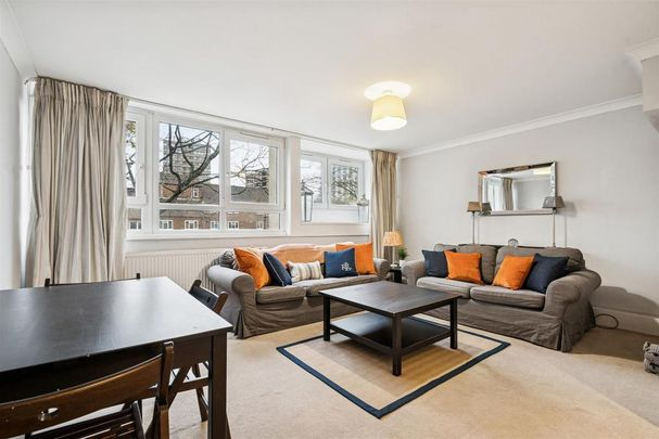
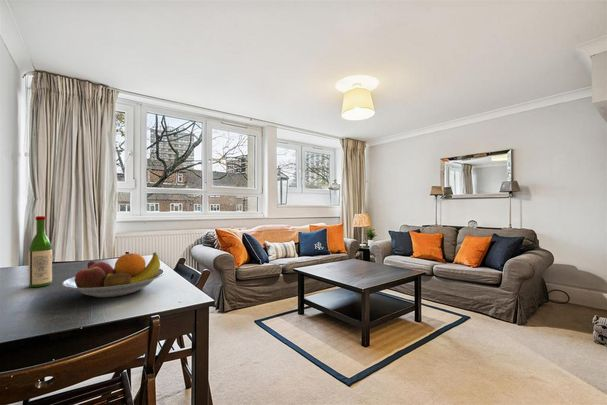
+ fruit bowl [61,251,166,298]
+ wine bottle [28,215,53,288]
